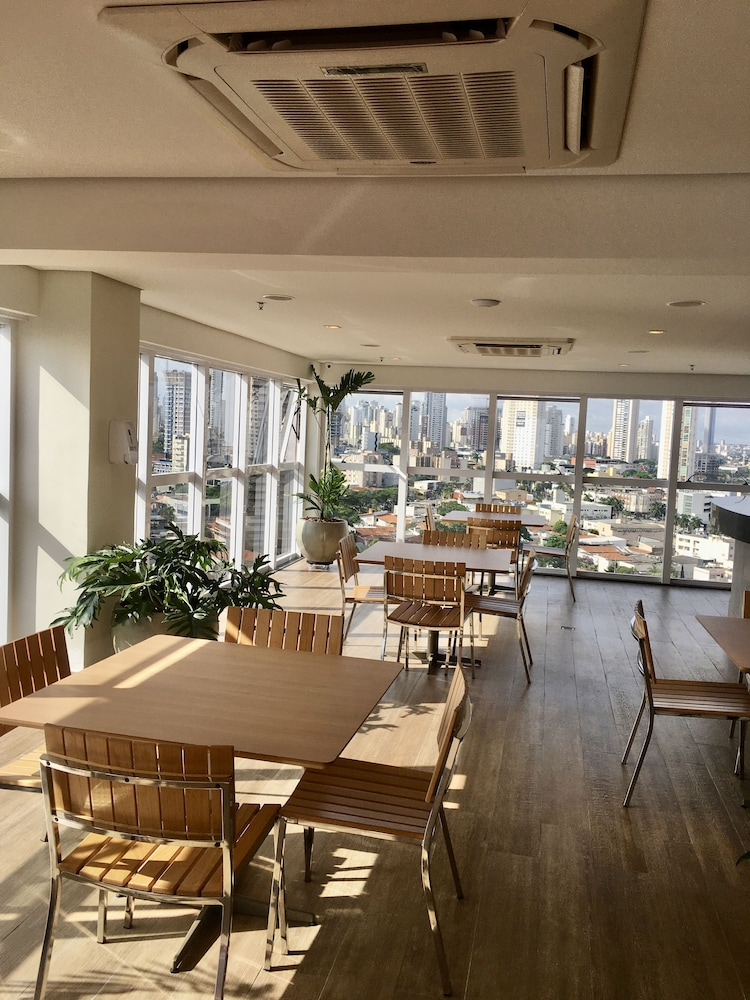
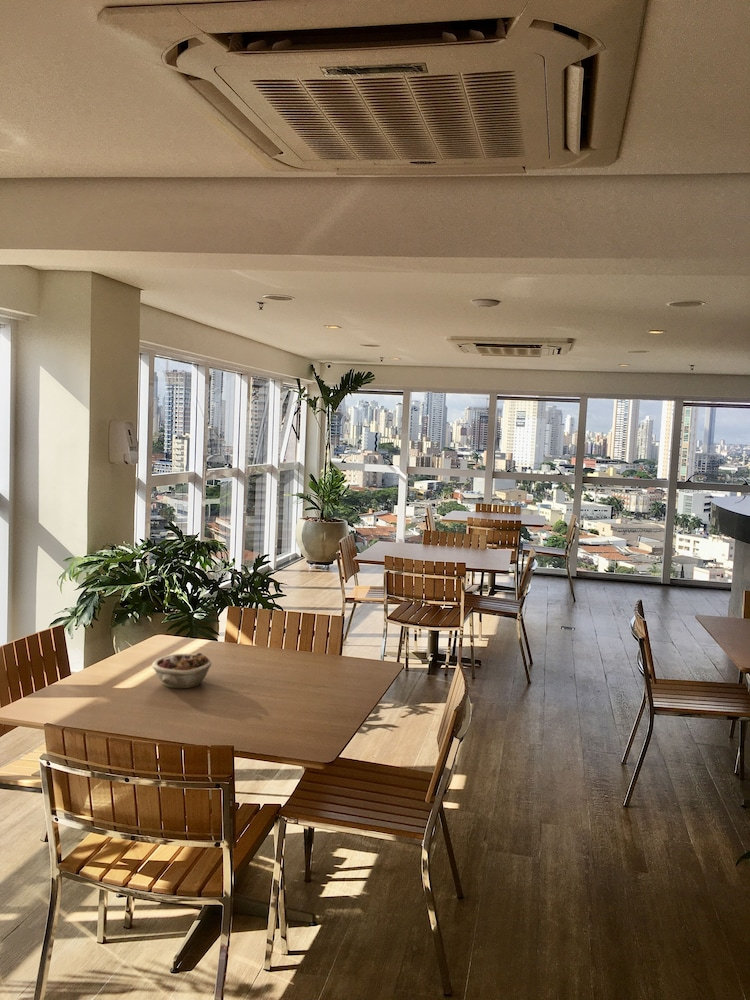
+ succulent planter [151,652,212,689]
